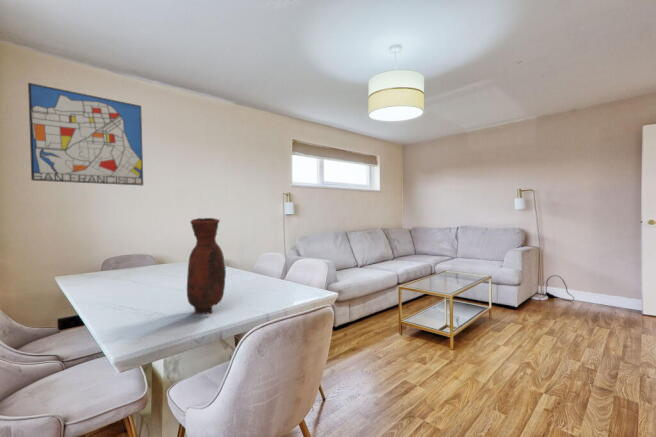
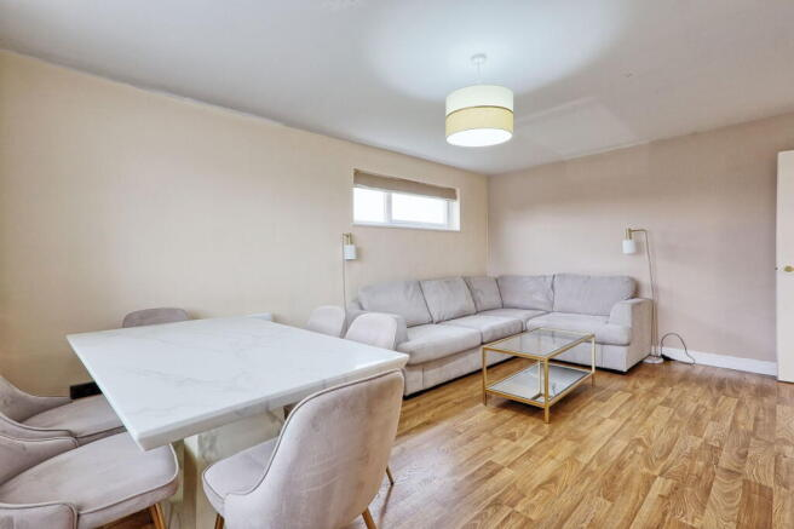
- wall art [27,82,144,186]
- vase [186,217,227,315]
